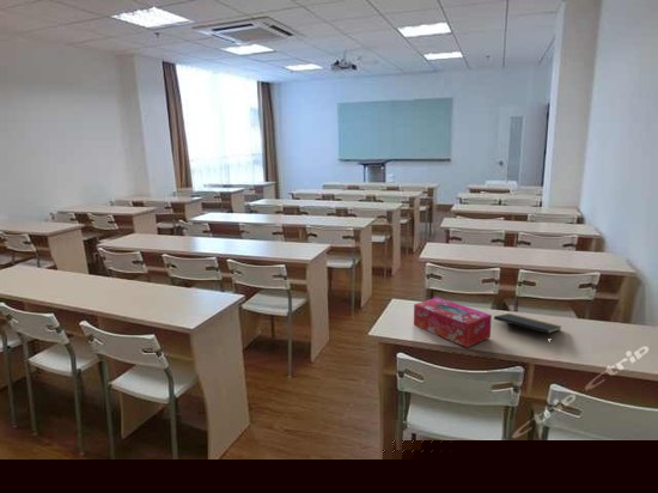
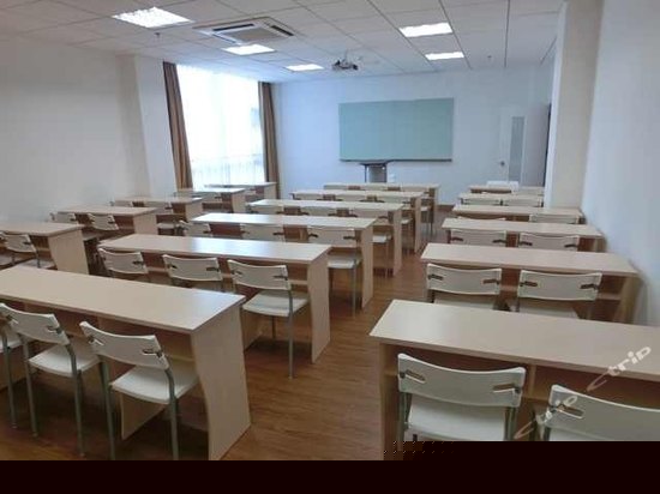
- notepad [493,312,562,337]
- tissue box [413,297,493,348]
